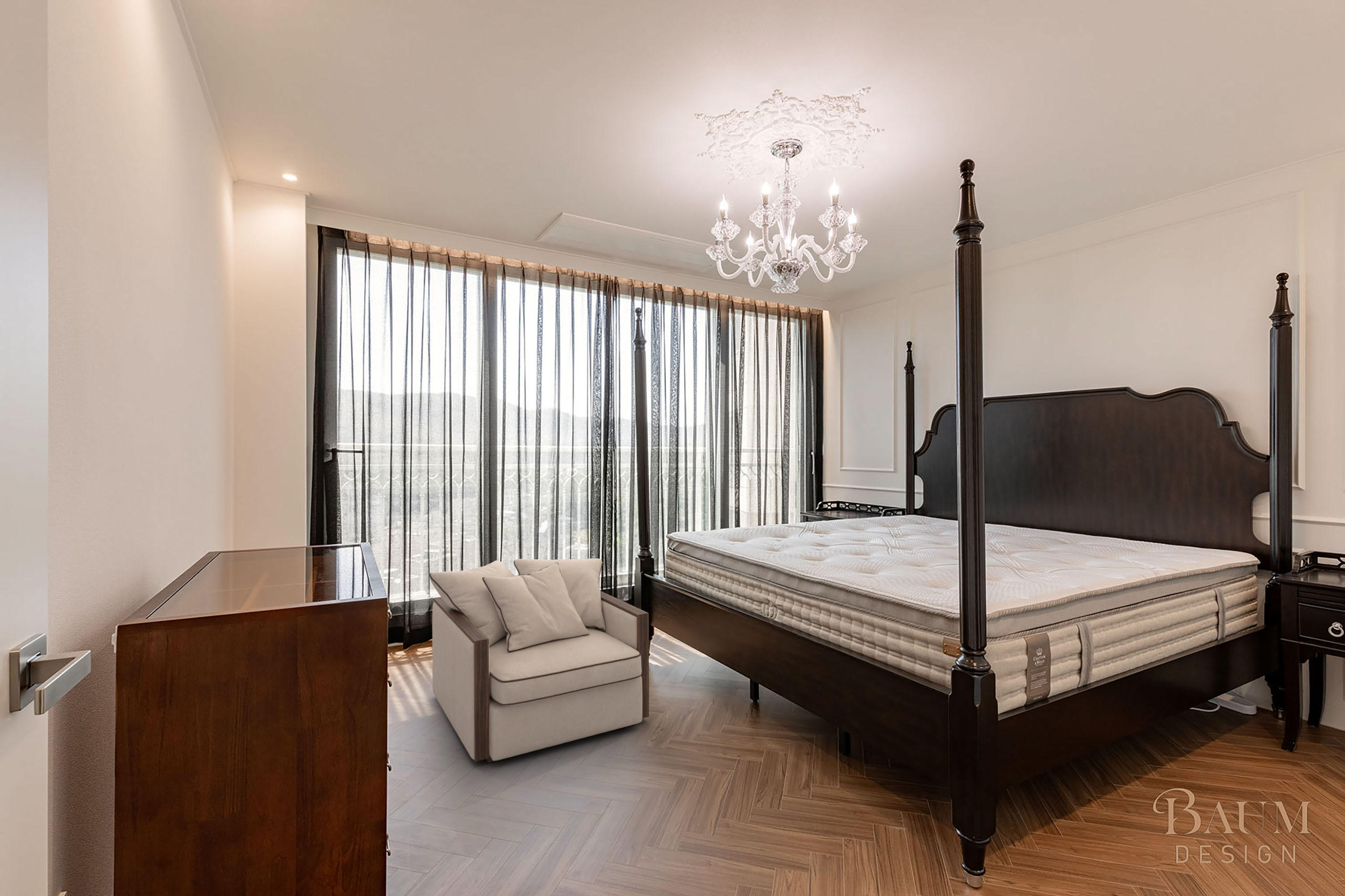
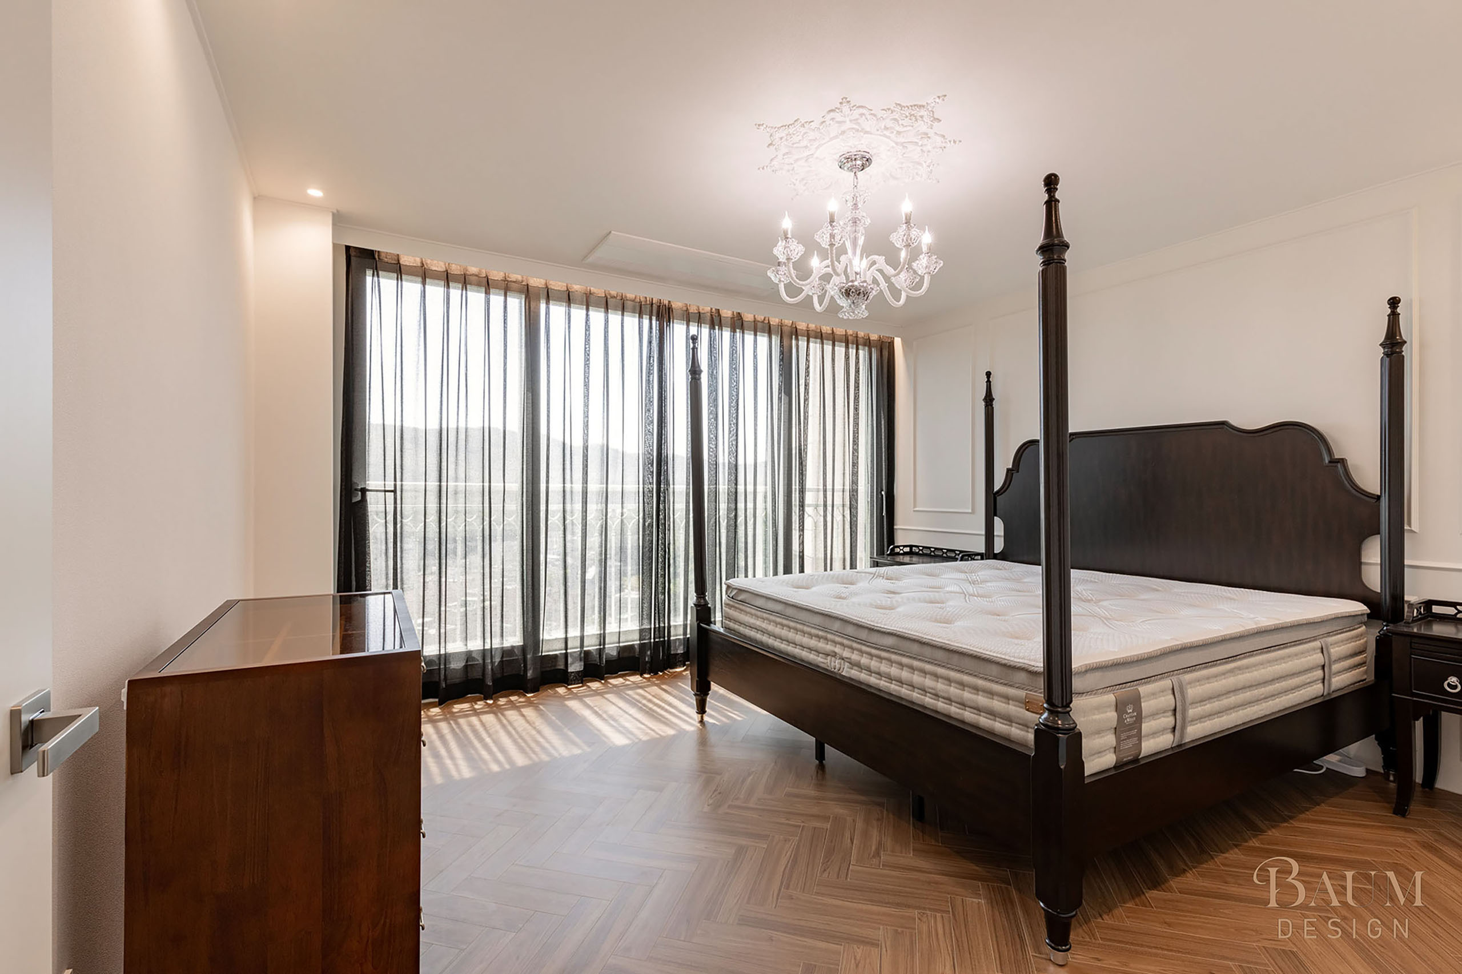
- armchair [429,558,649,763]
